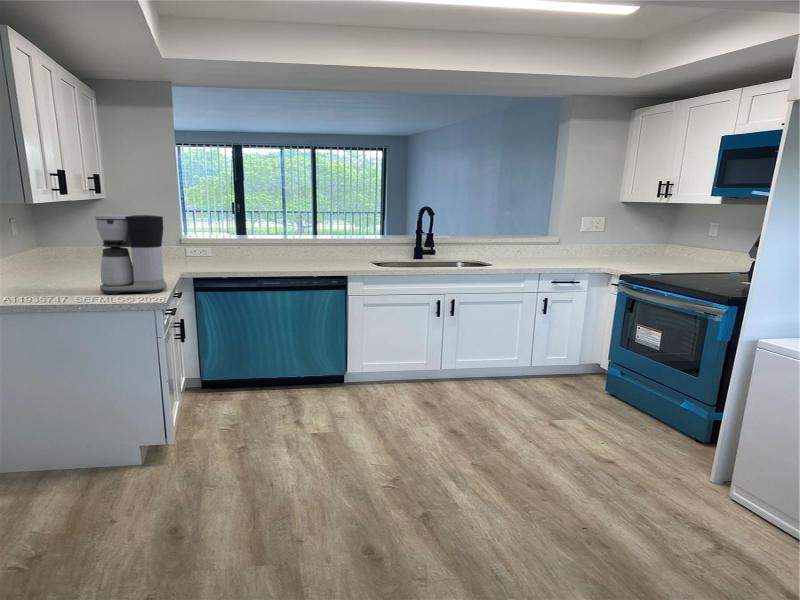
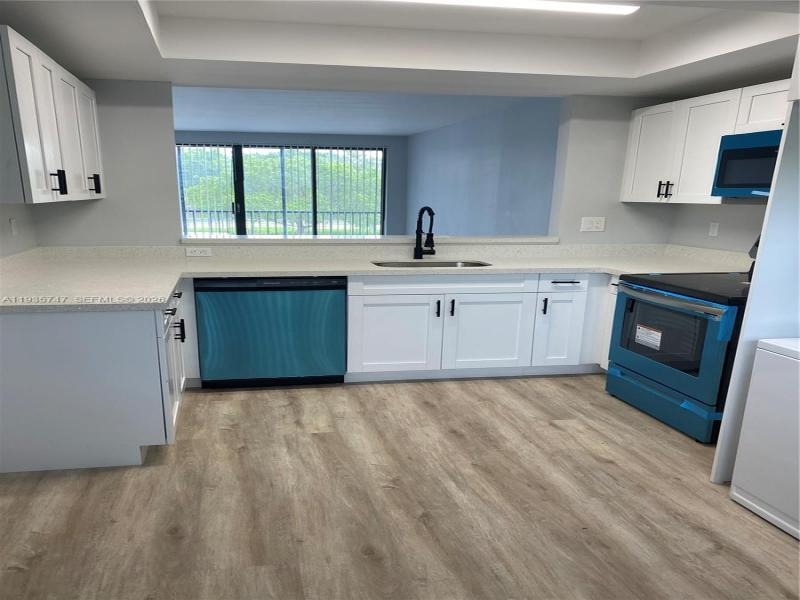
- coffee maker [93,213,168,295]
